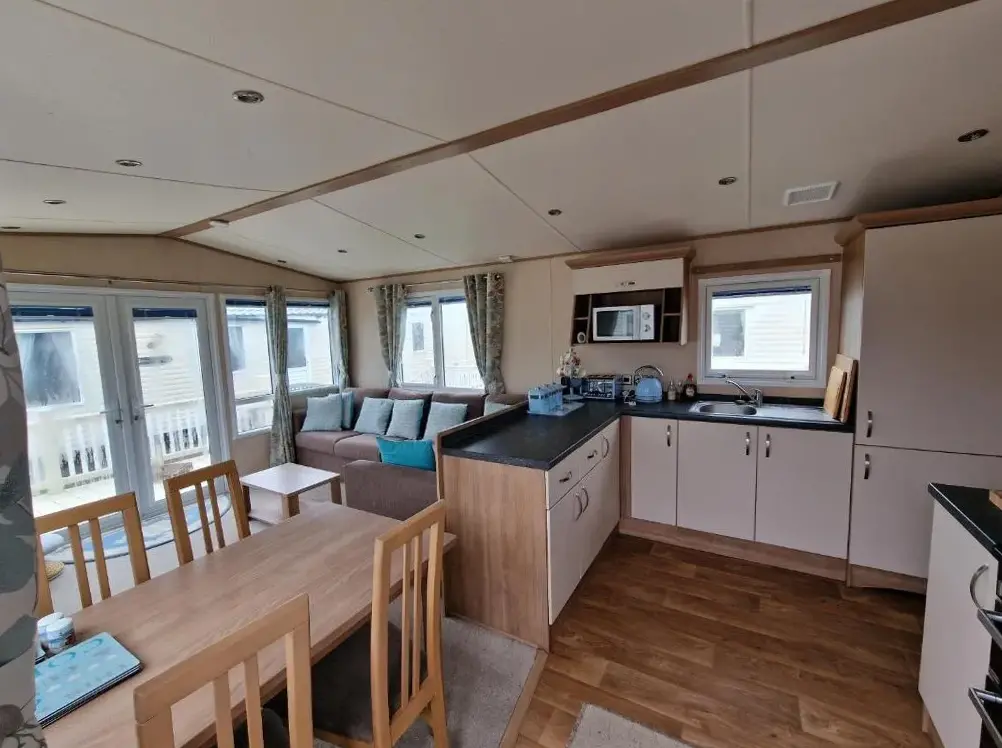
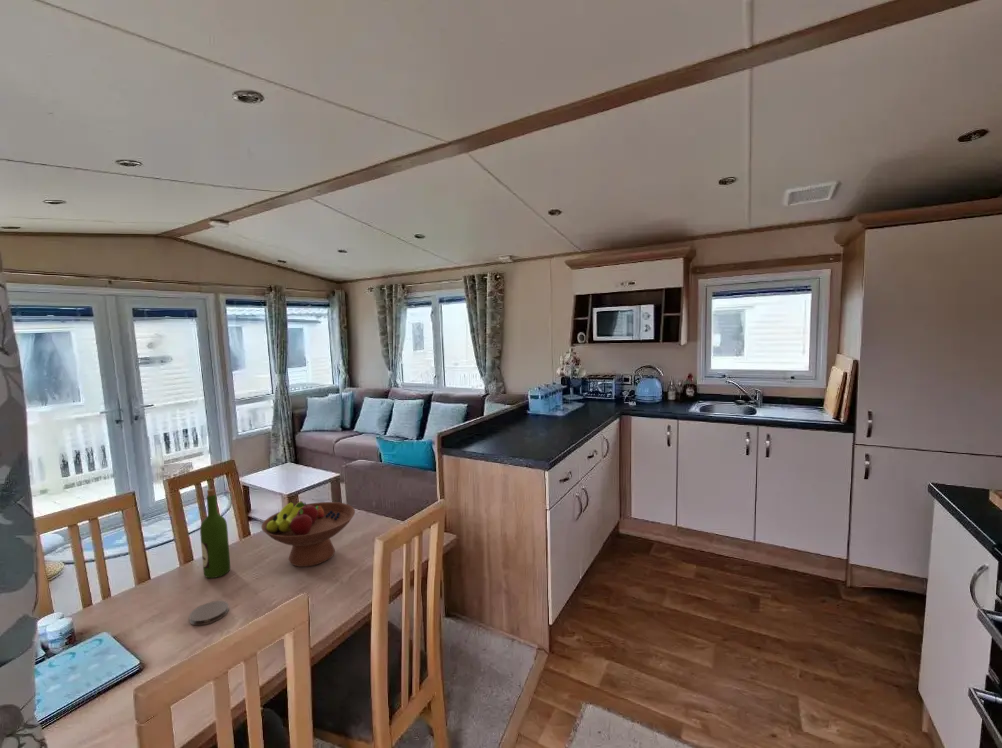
+ coaster [188,600,230,626]
+ wine bottle [199,488,231,579]
+ fruit bowl [261,500,356,568]
